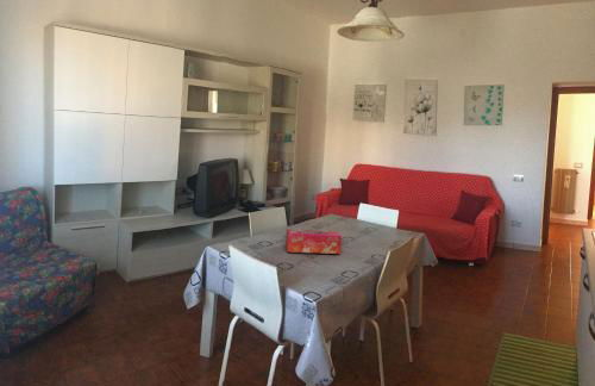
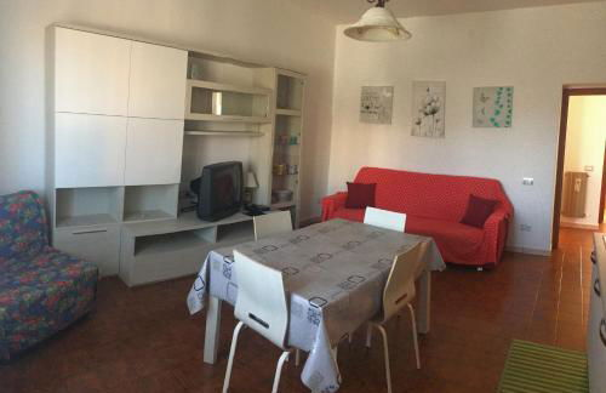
- tissue box [284,228,343,255]
